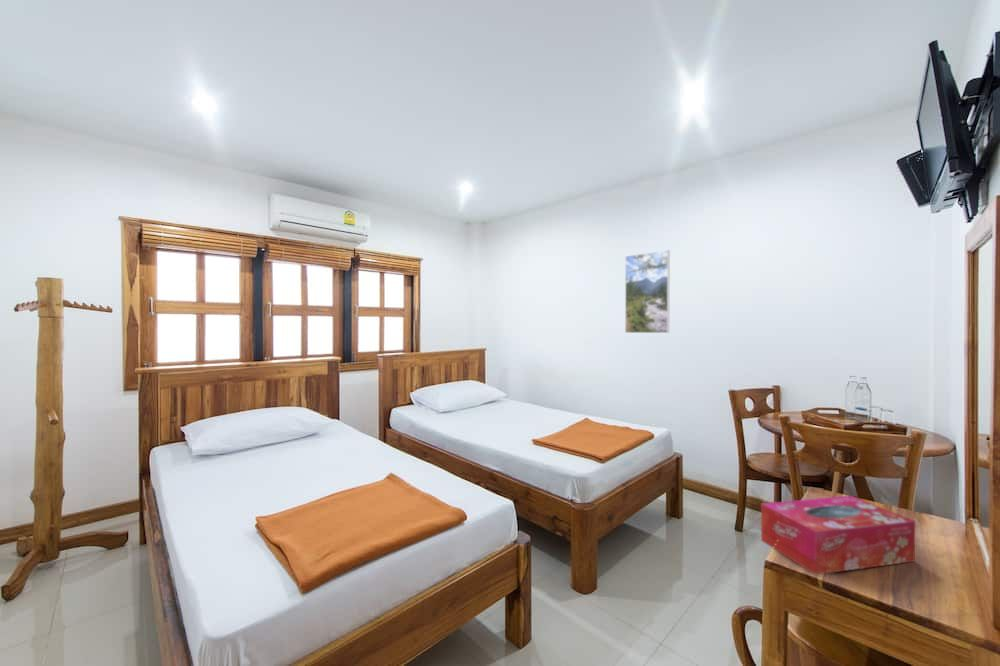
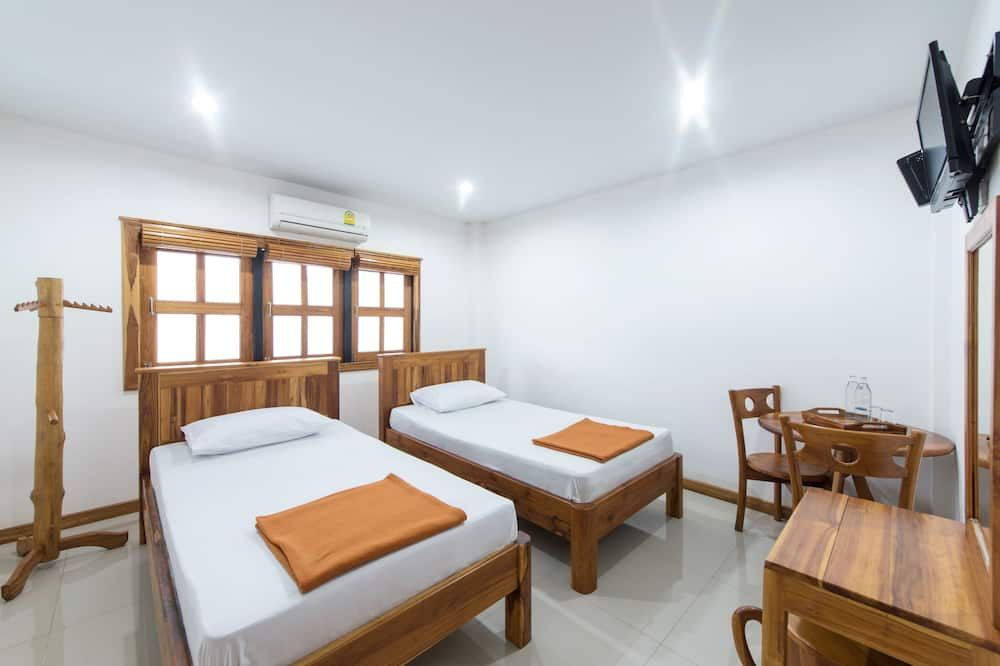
- tissue box [760,495,916,576]
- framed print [624,249,671,334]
